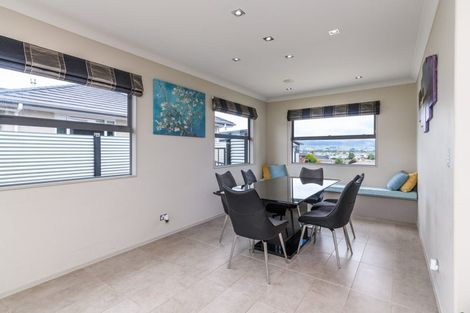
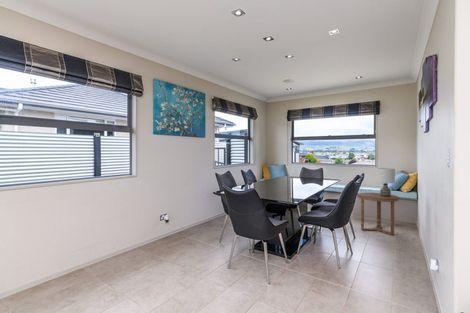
+ side table [357,192,400,236]
+ lamp [376,167,396,197]
